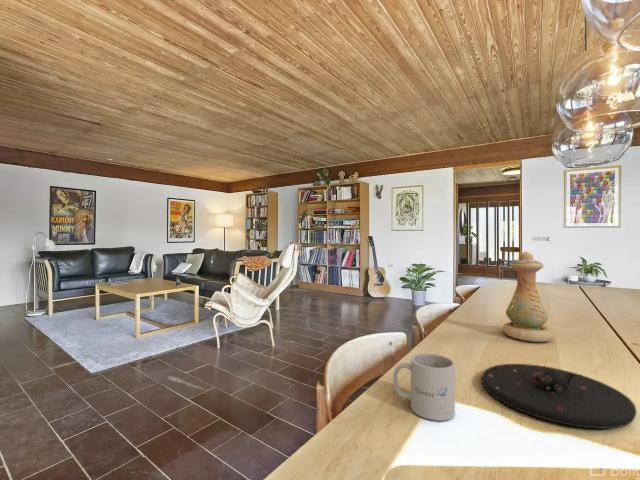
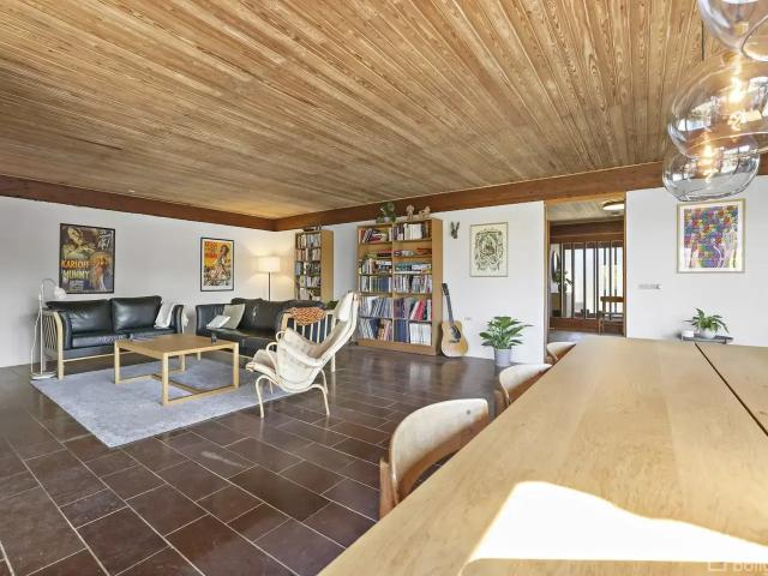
- plate [481,363,638,430]
- vase [502,250,555,343]
- mug [392,352,456,422]
